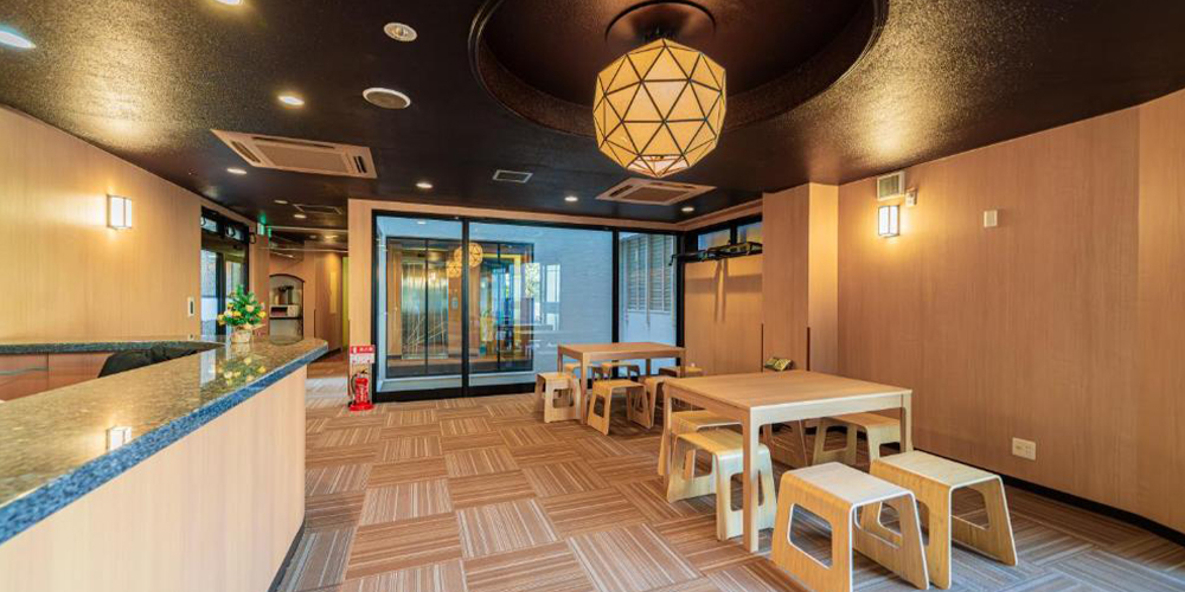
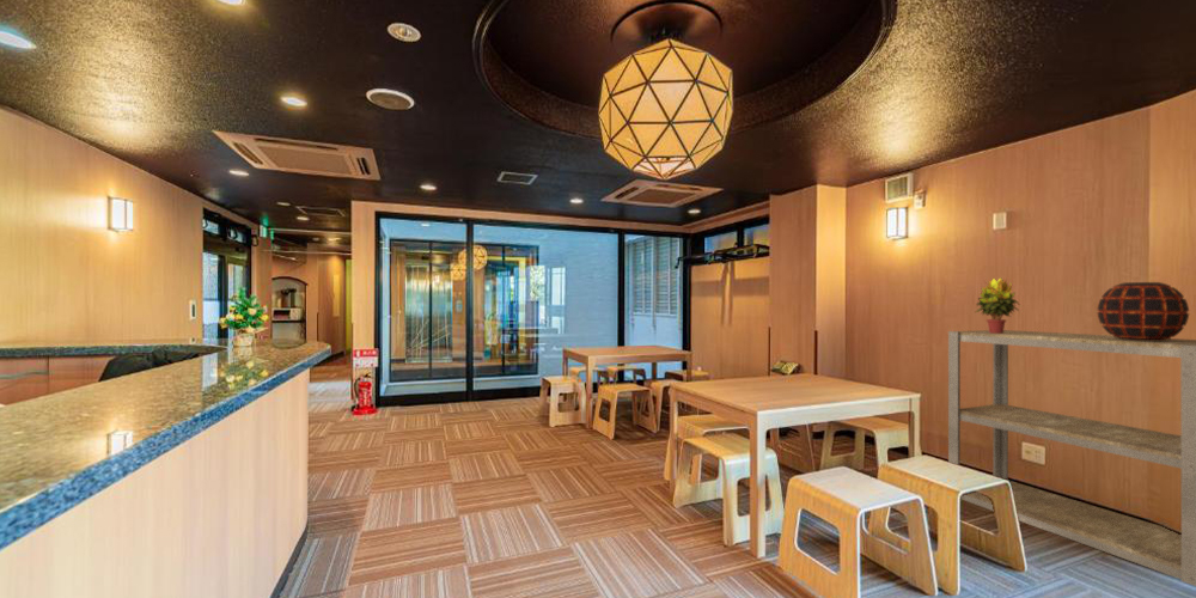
+ potted plant [975,276,1020,334]
+ shelving unit [947,329,1196,587]
+ decorative vase [1096,281,1190,341]
